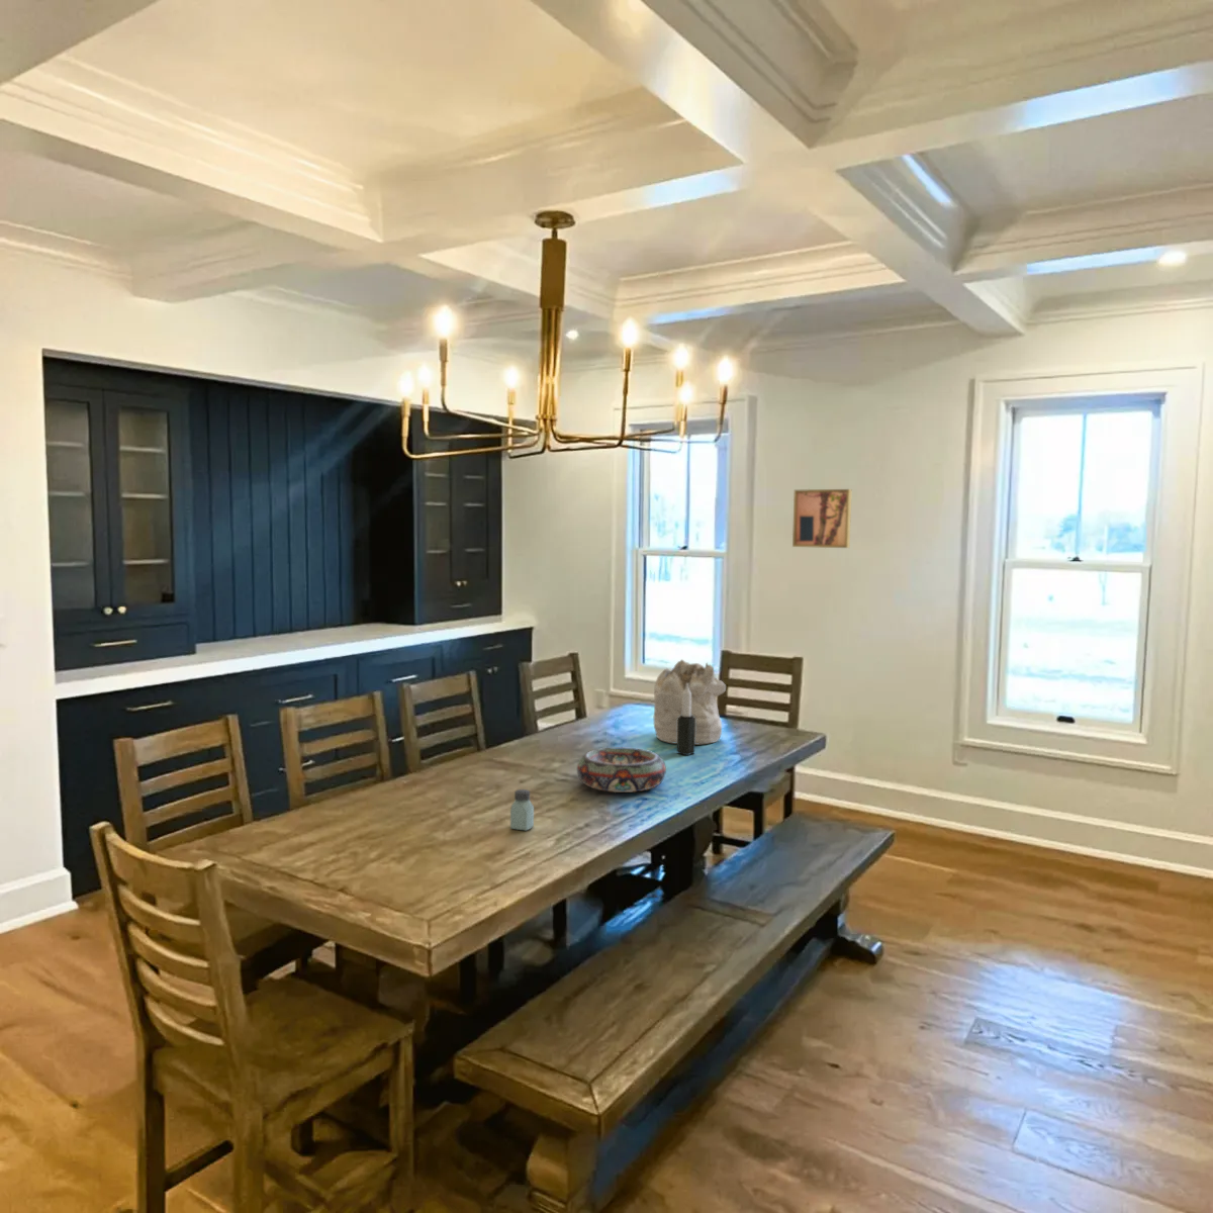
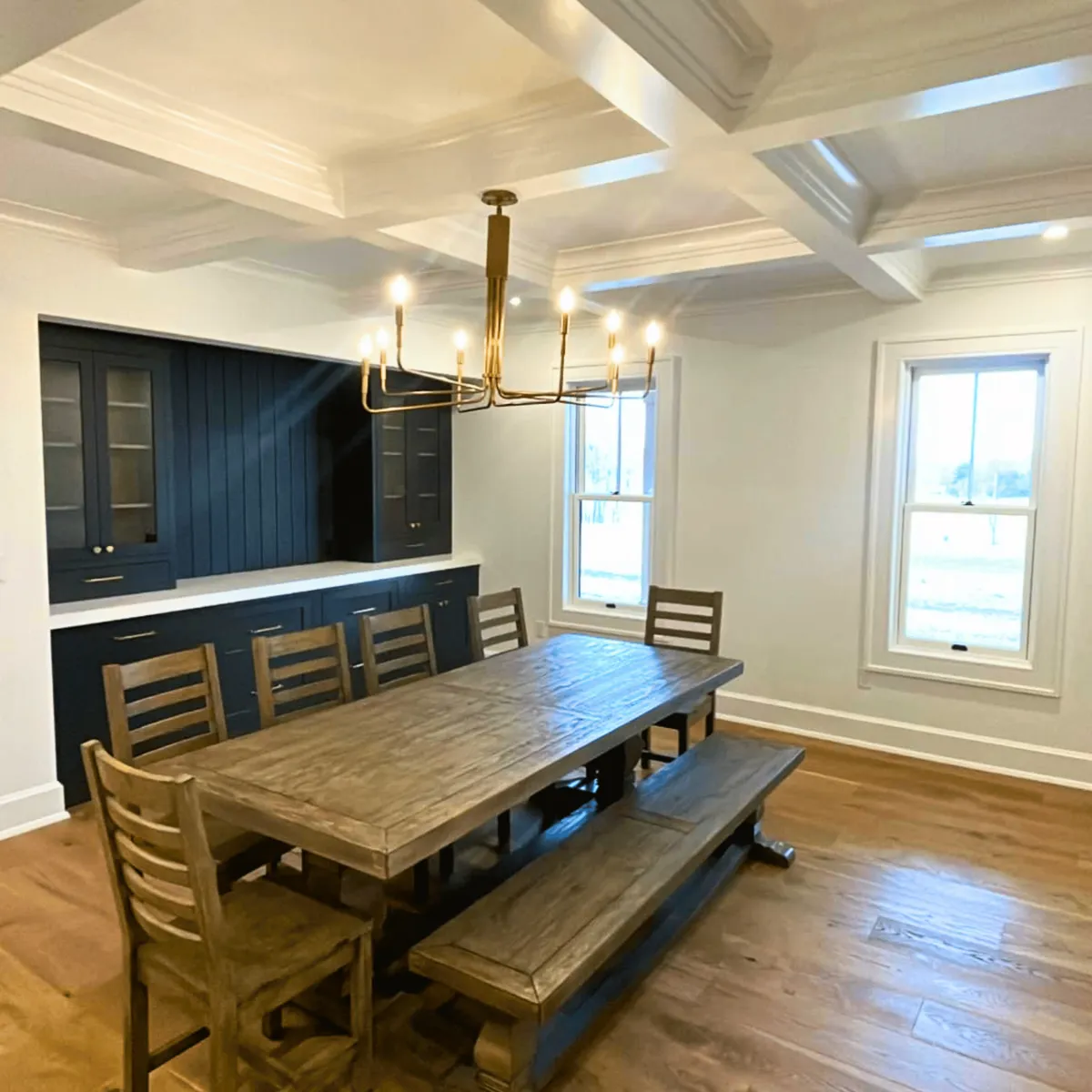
- mineral sample [653,658,726,746]
- decorative bowl [577,746,668,793]
- candle [676,683,695,756]
- wall art [792,489,852,549]
- saltshaker [510,789,534,832]
